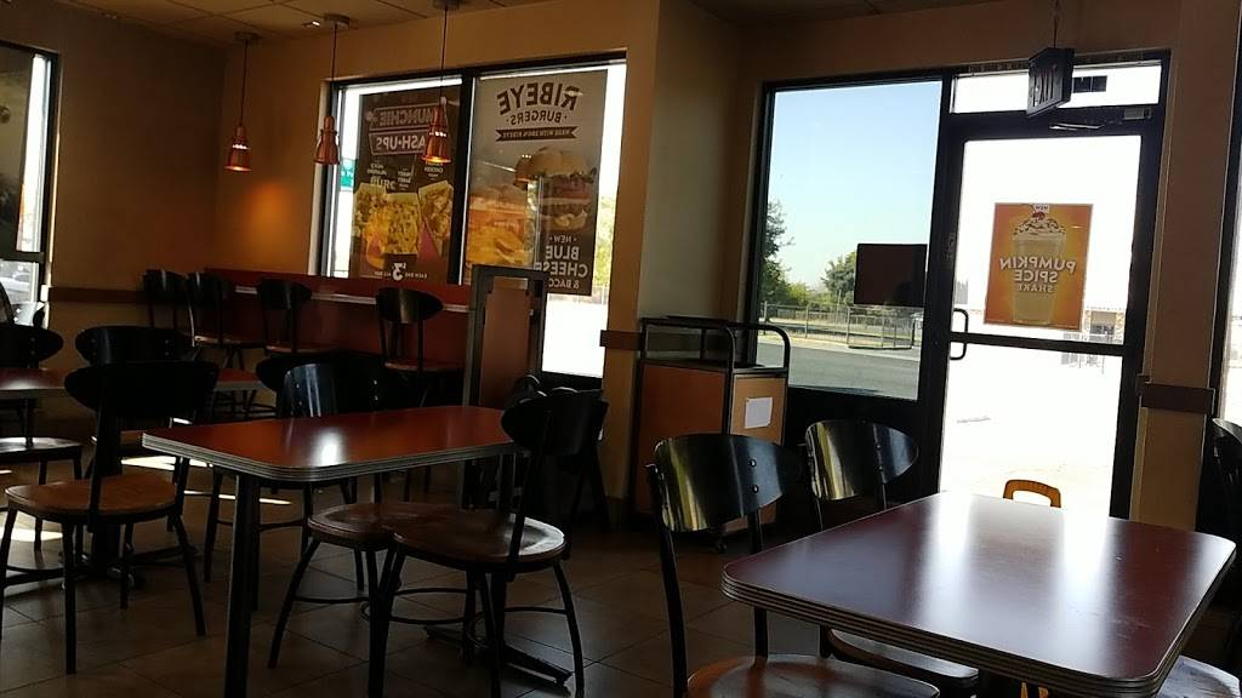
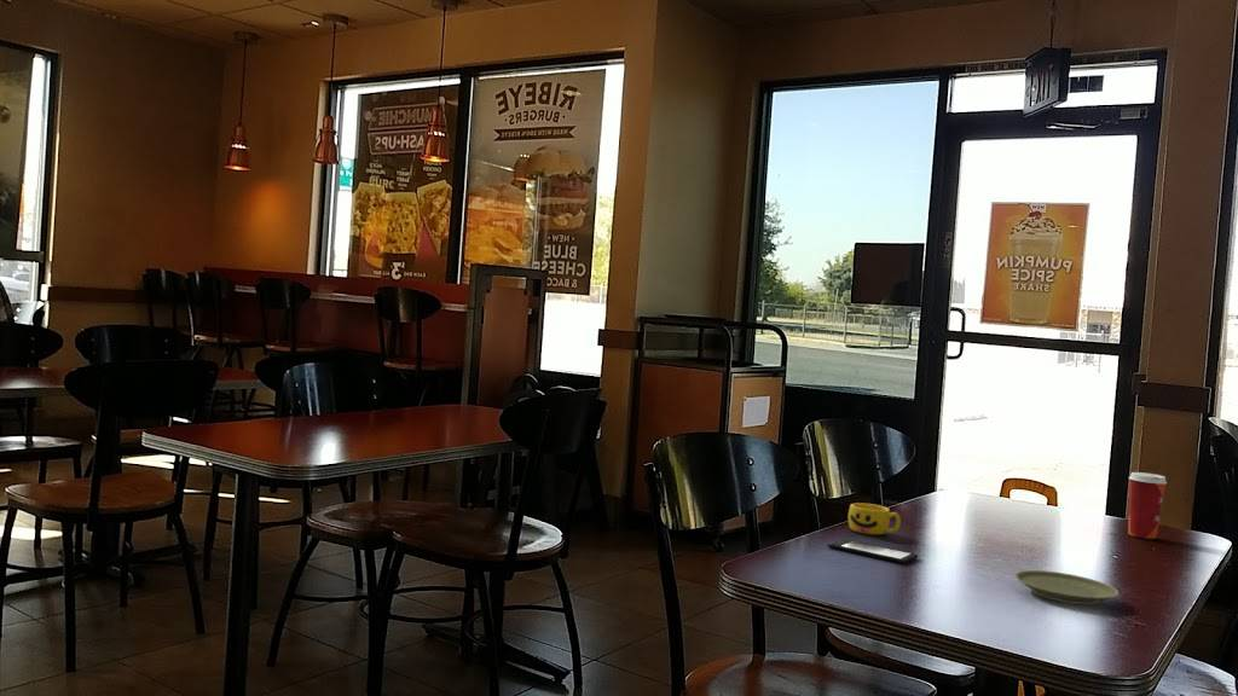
+ cup [847,501,902,535]
+ plate [1013,569,1120,605]
+ smartphone [826,538,920,564]
+ paper cup [1127,471,1168,540]
